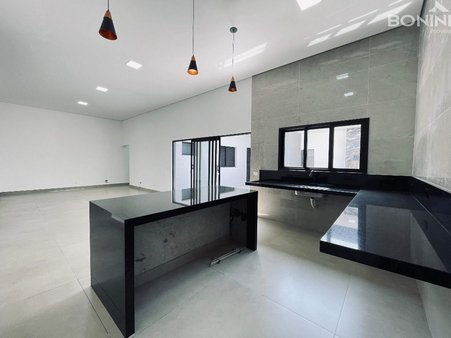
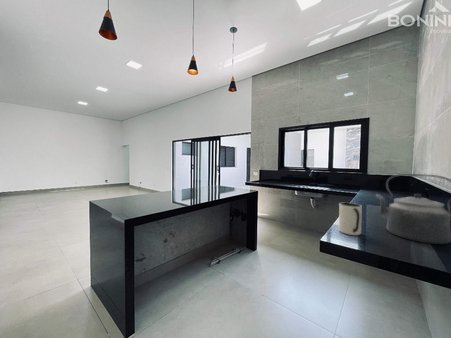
+ kettle [375,173,451,245]
+ pitcher [338,202,363,236]
